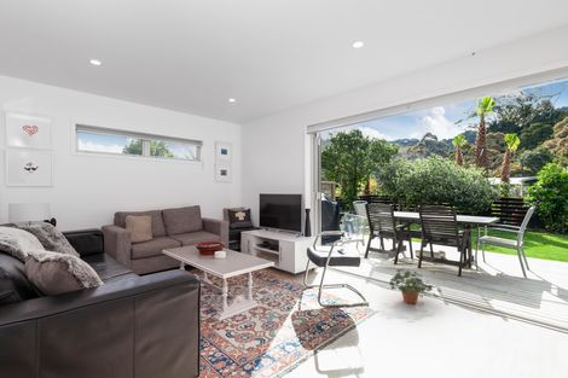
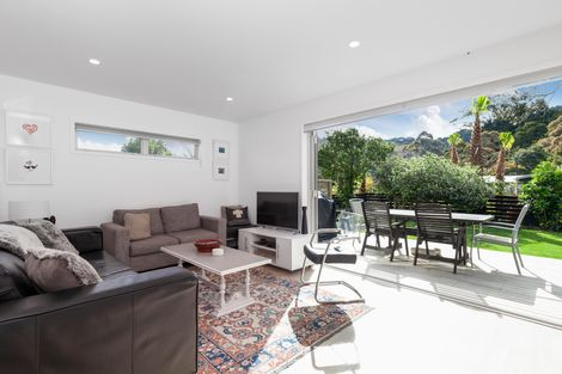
- potted plant [388,268,444,304]
